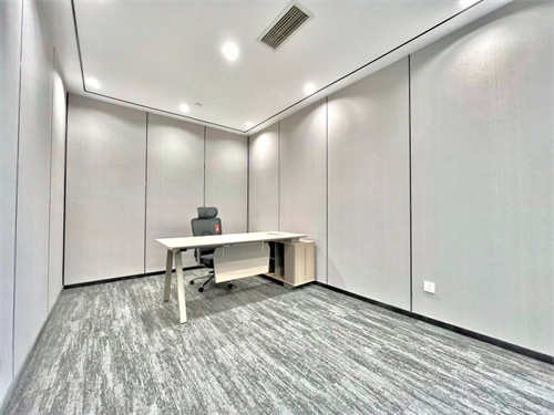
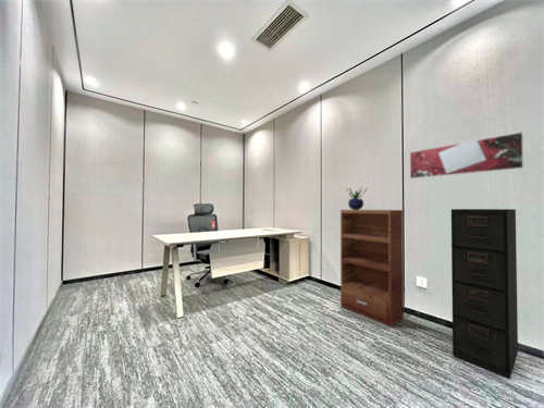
+ bookshelf [339,209,405,329]
+ potted plant [345,185,369,210]
+ filing cabinet [450,208,519,381]
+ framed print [409,131,524,180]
